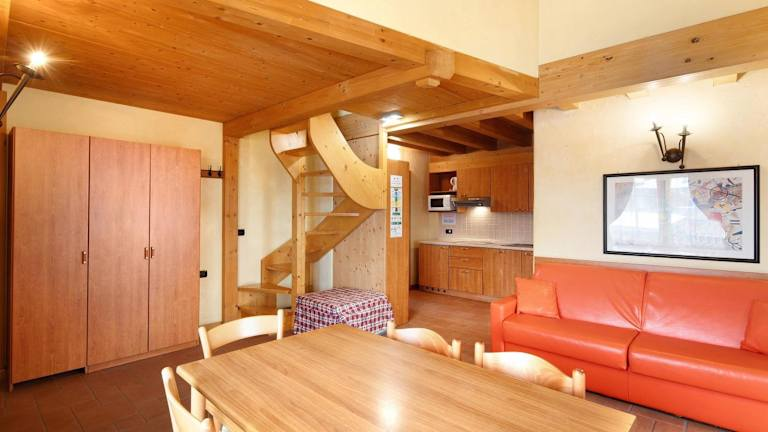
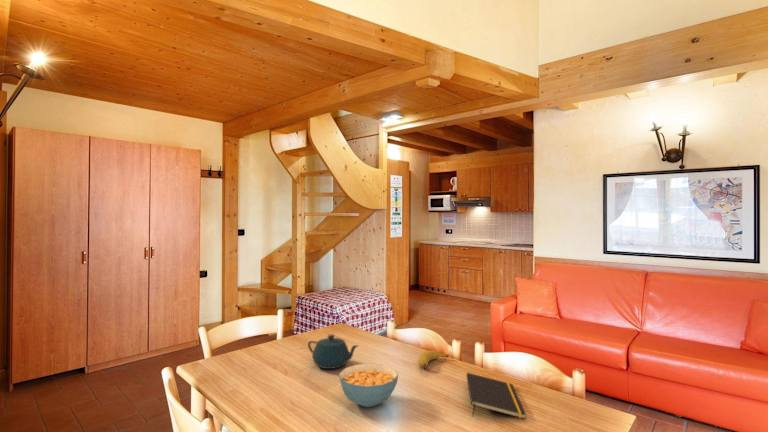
+ teapot [307,334,359,370]
+ notepad [465,372,527,420]
+ cereal bowl [338,363,399,408]
+ banana [417,349,450,369]
